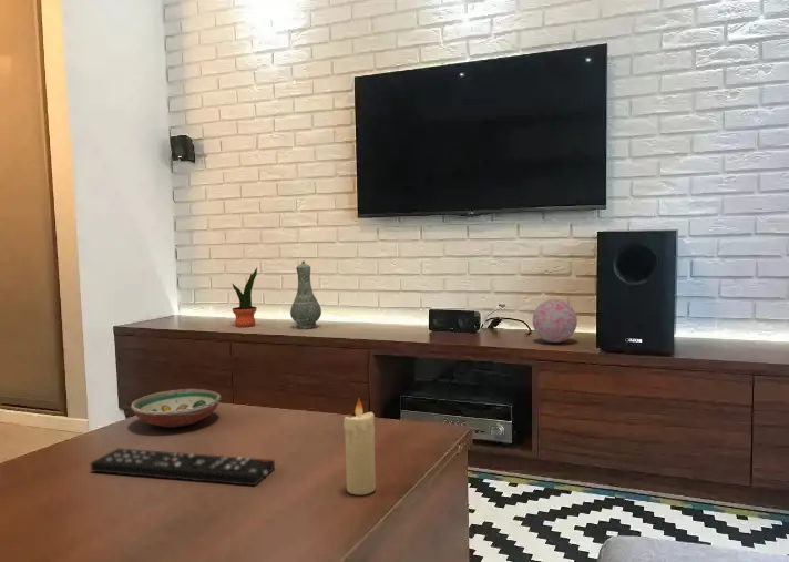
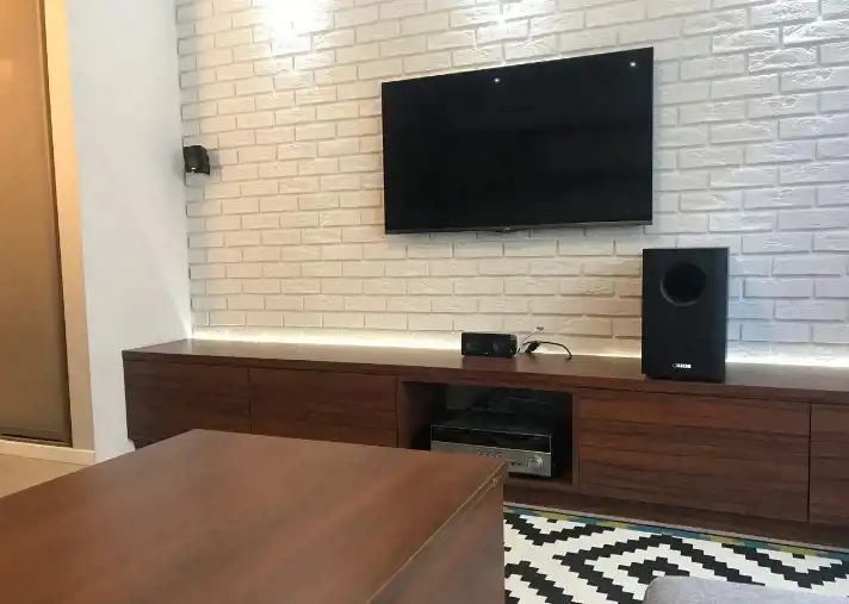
- potted plant [230,267,258,328]
- candle [342,397,377,495]
- vase [289,260,322,329]
- remote control [90,448,276,487]
- decorative bowl [130,388,223,429]
- decorative orb [532,298,578,344]
